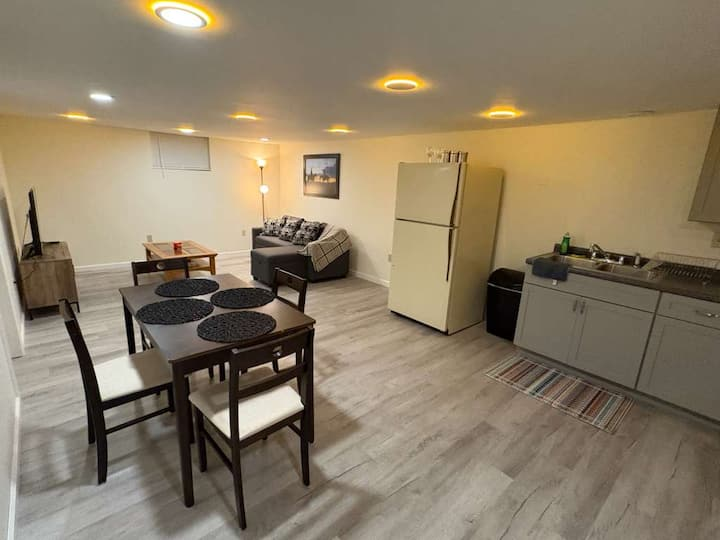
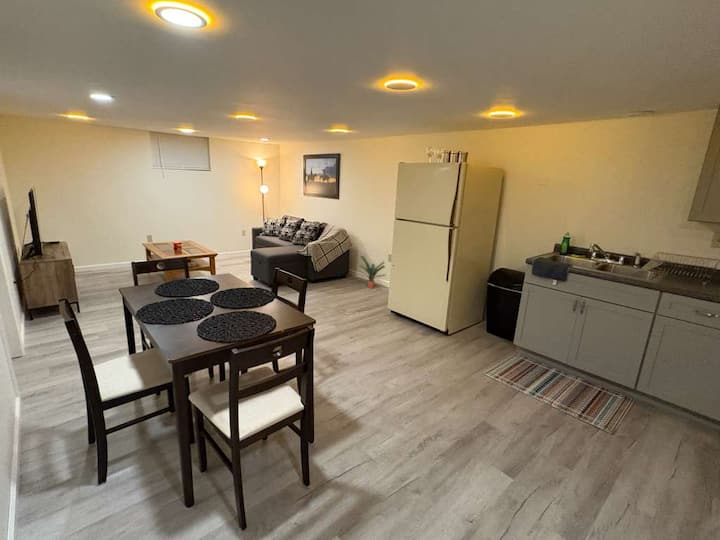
+ potted plant [358,255,386,289]
